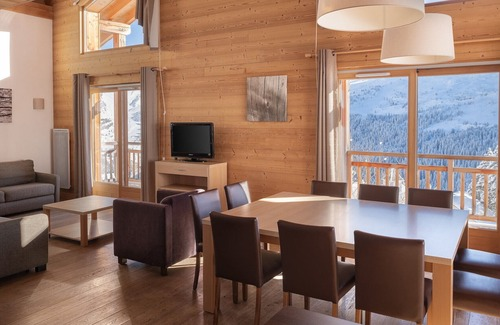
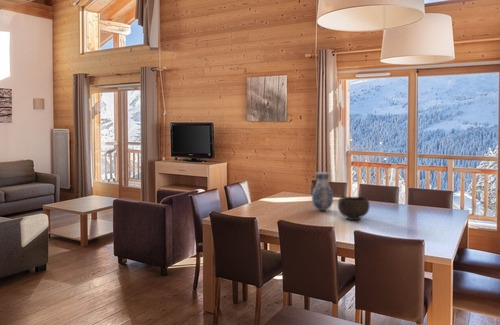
+ bowl [337,196,371,221]
+ vase [311,171,334,211]
